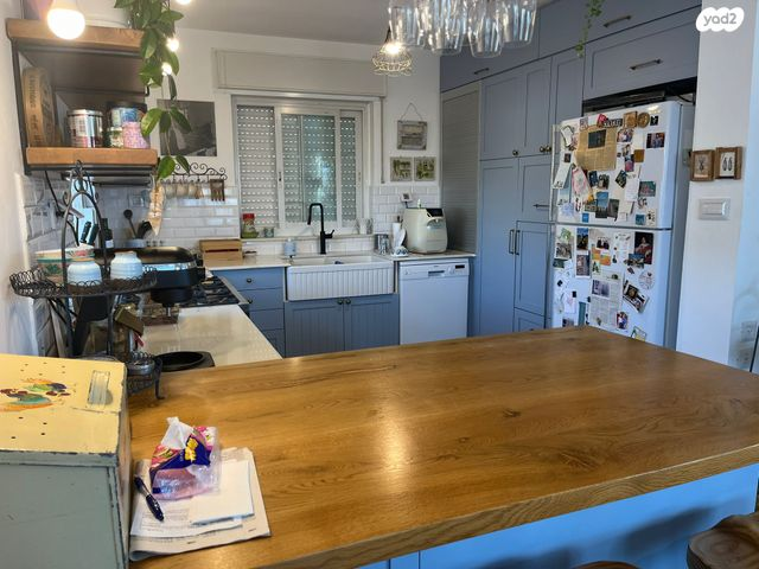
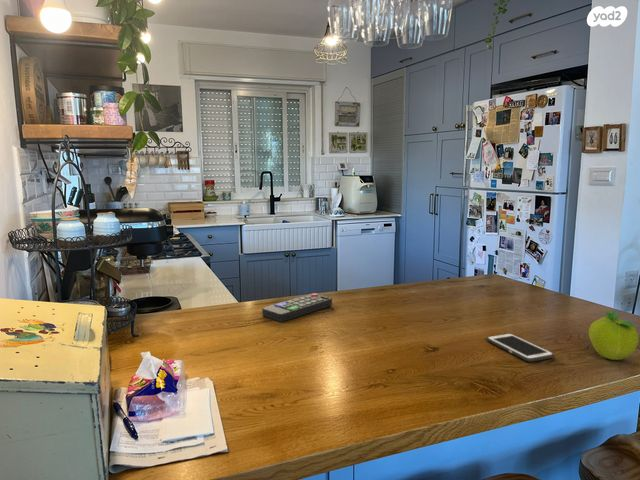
+ fruit [588,311,639,361]
+ cell phone [486,332,555,363]
+ remote control [261,292,333,323]
